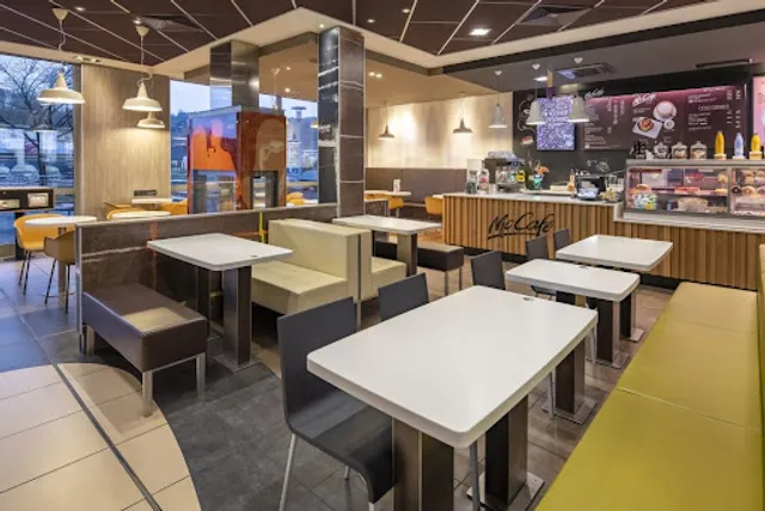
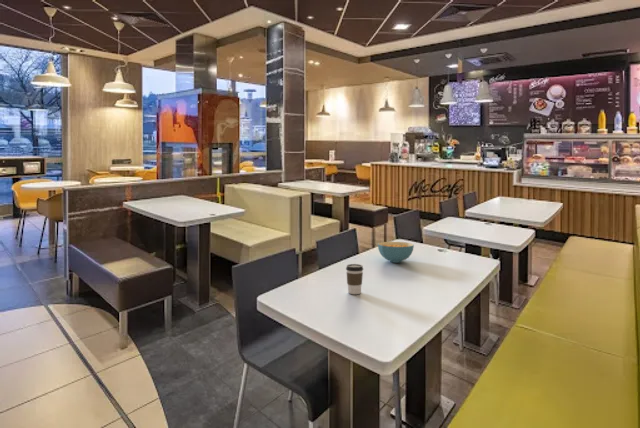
+ cereal bowl [377,241,415,264]
+ coffee cup [345,263,364,295]
